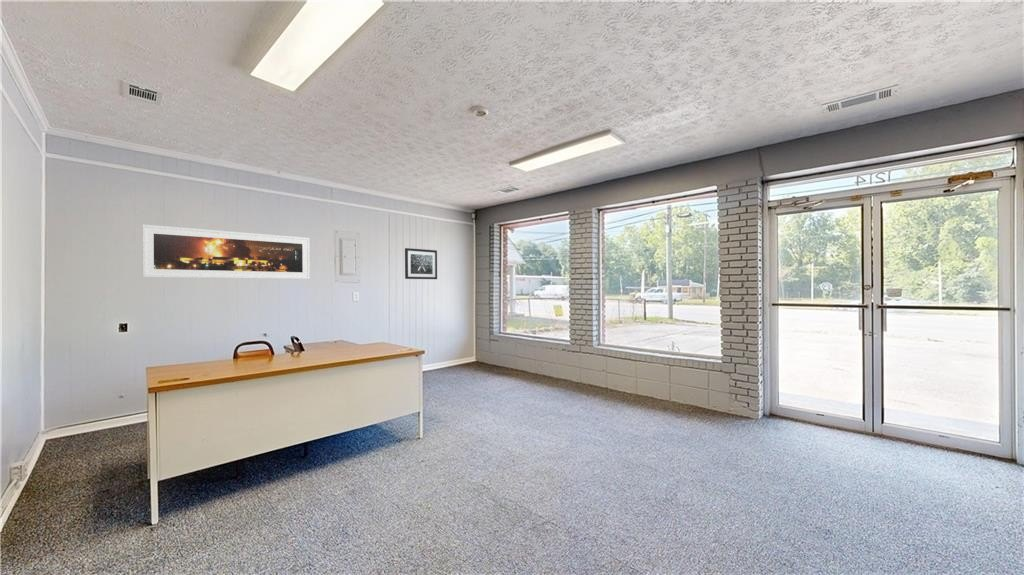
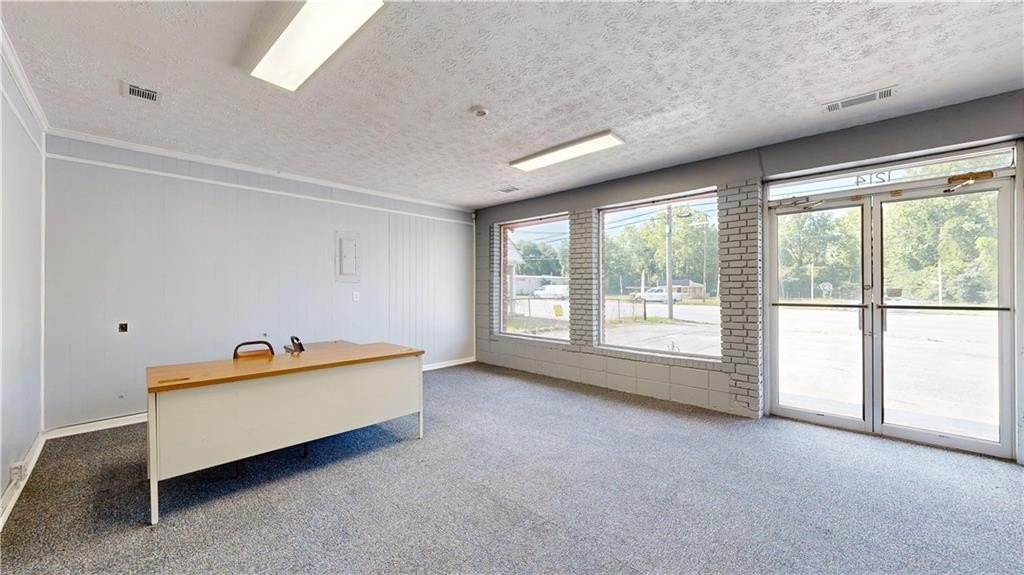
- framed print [141,224,311,280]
- wall art [404,247,438,280]
